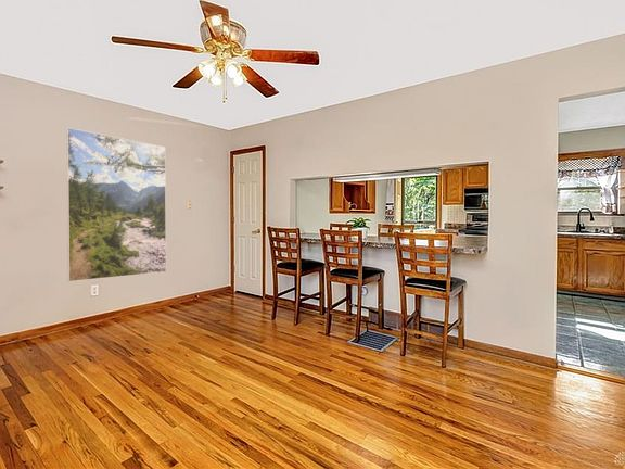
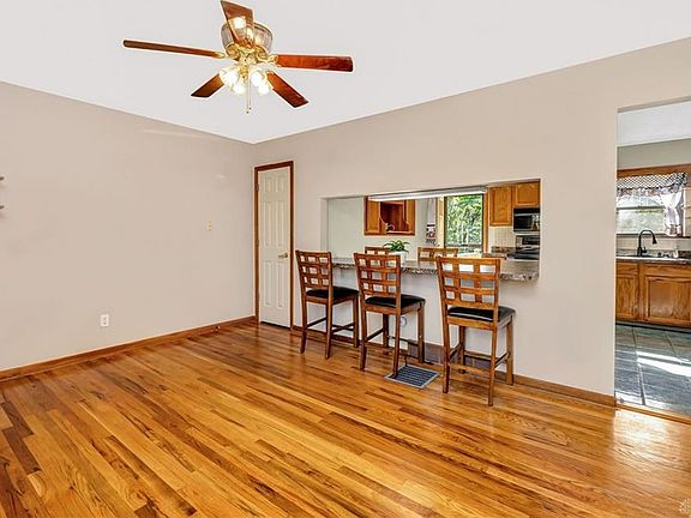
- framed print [65,127,167,282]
